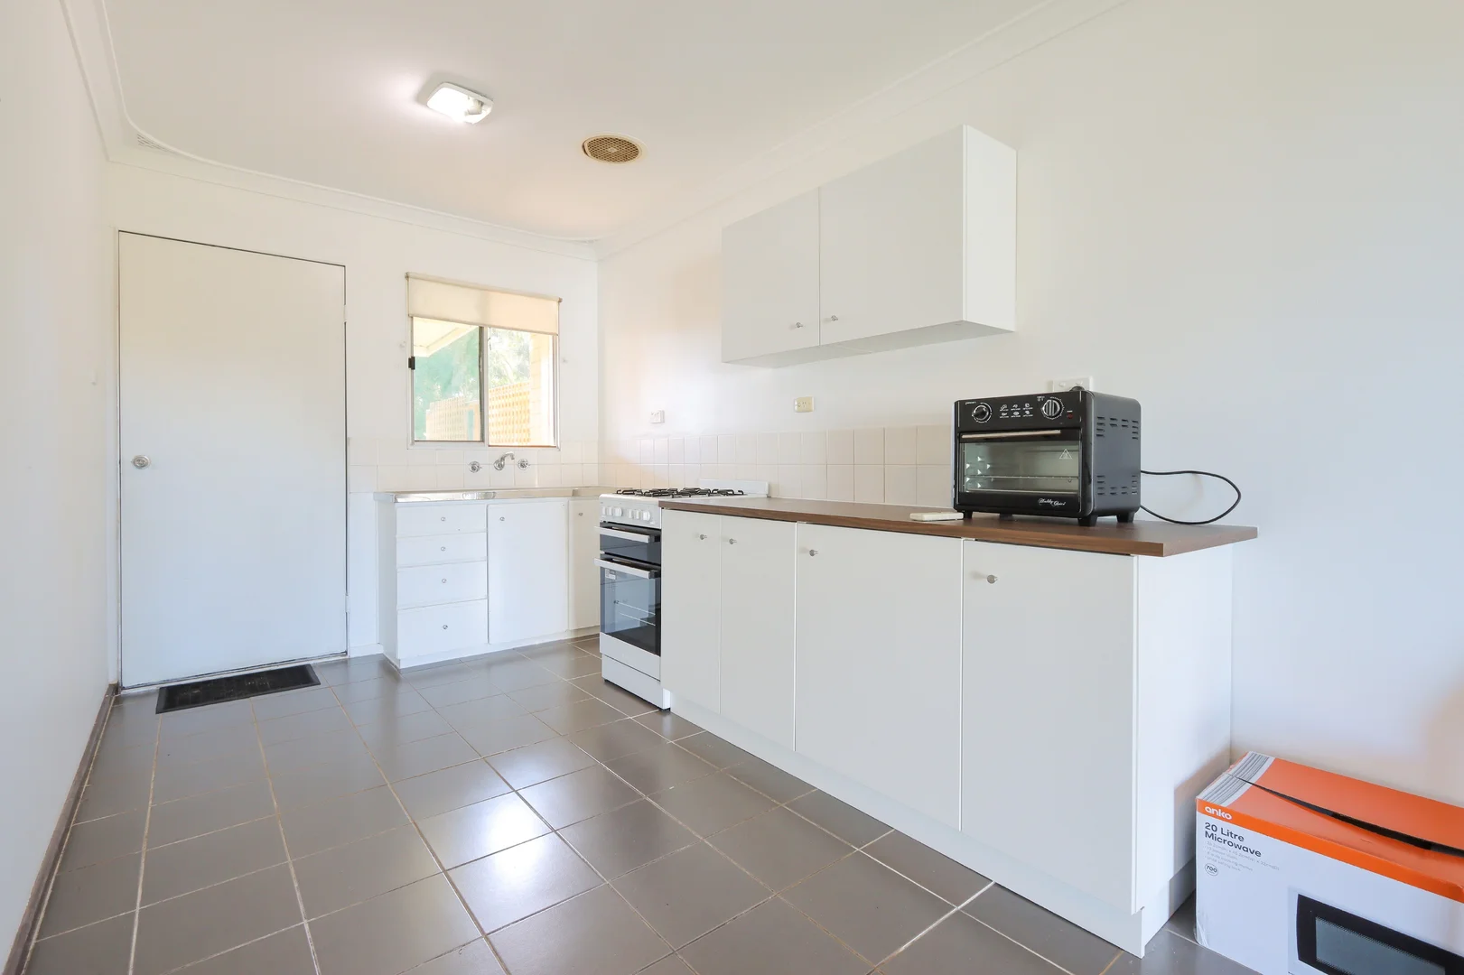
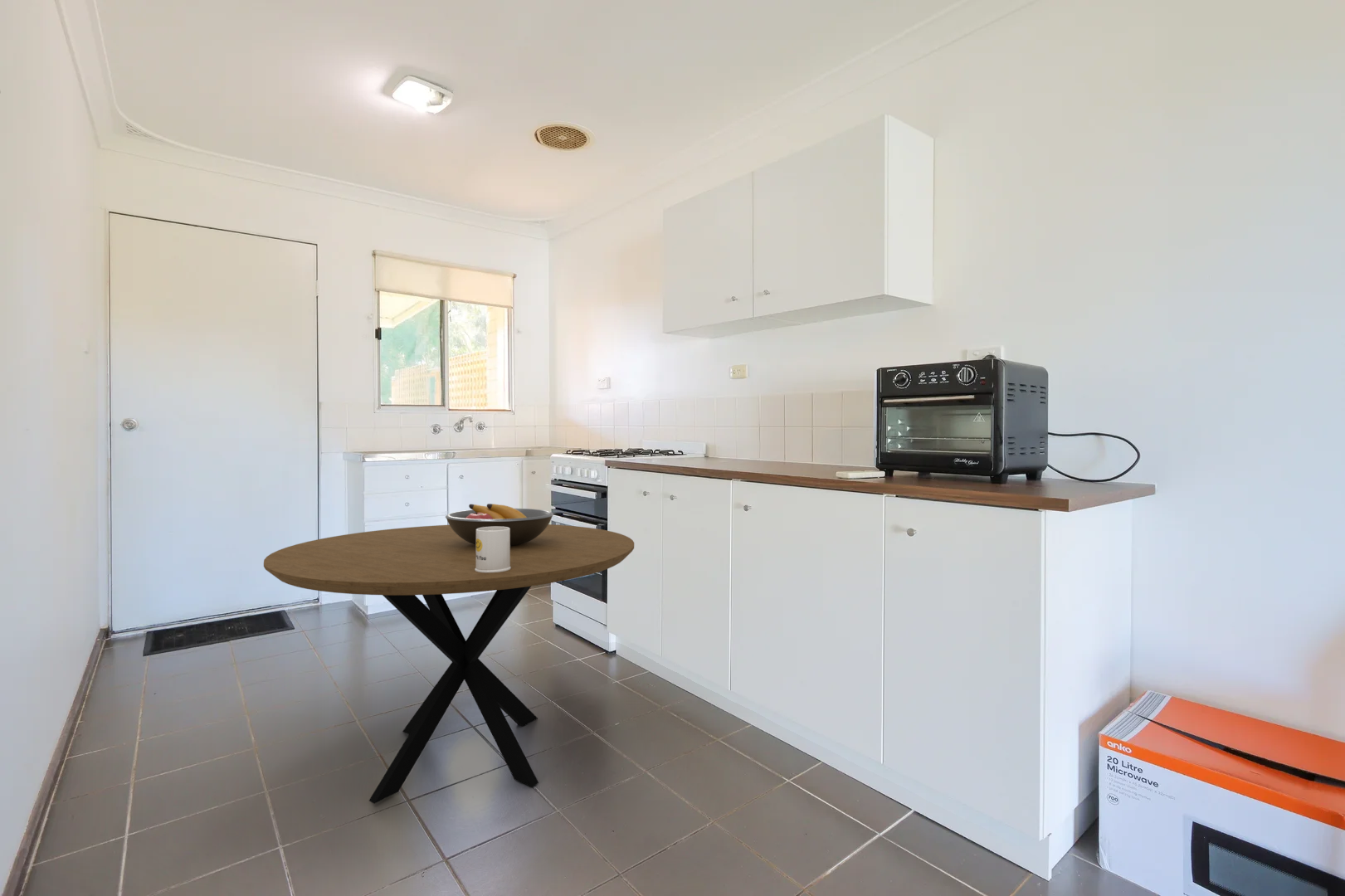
+ dining table [263,523,635,805]
+ fruit bowl [445,503,554,546]
+ mug [475,527,511,572]
